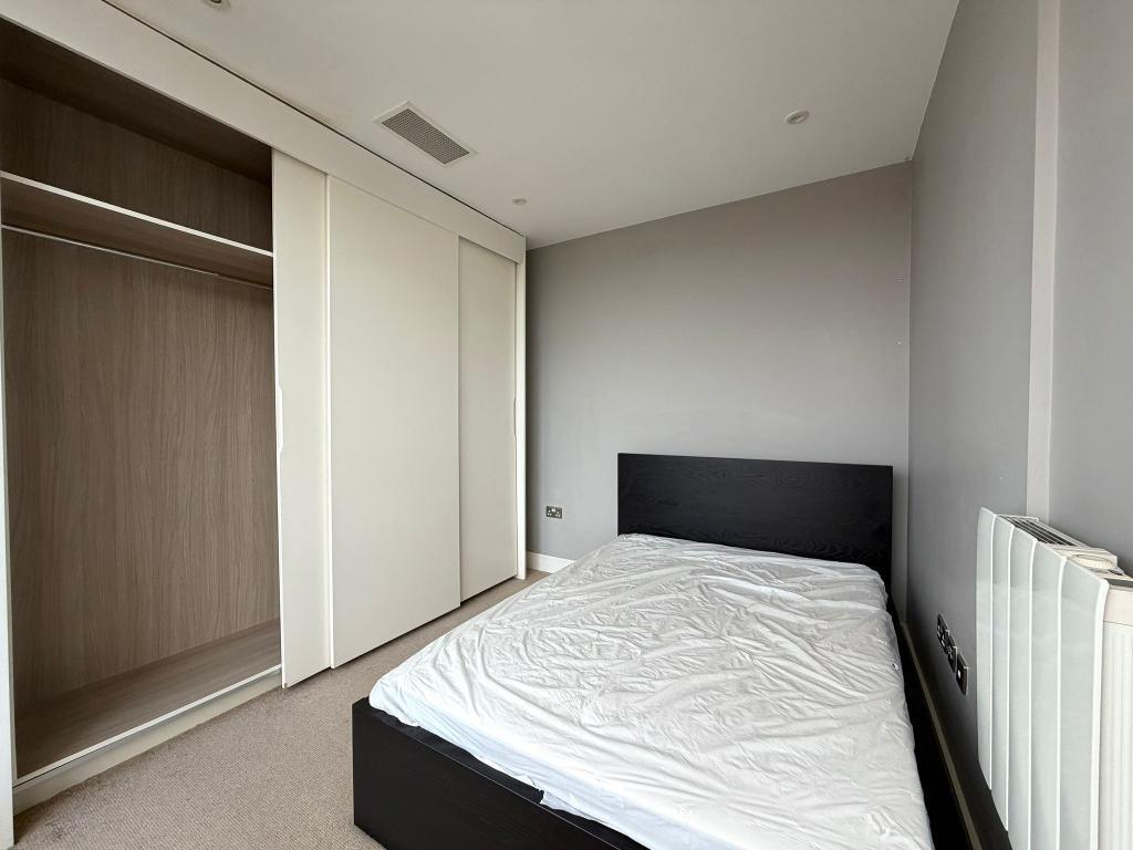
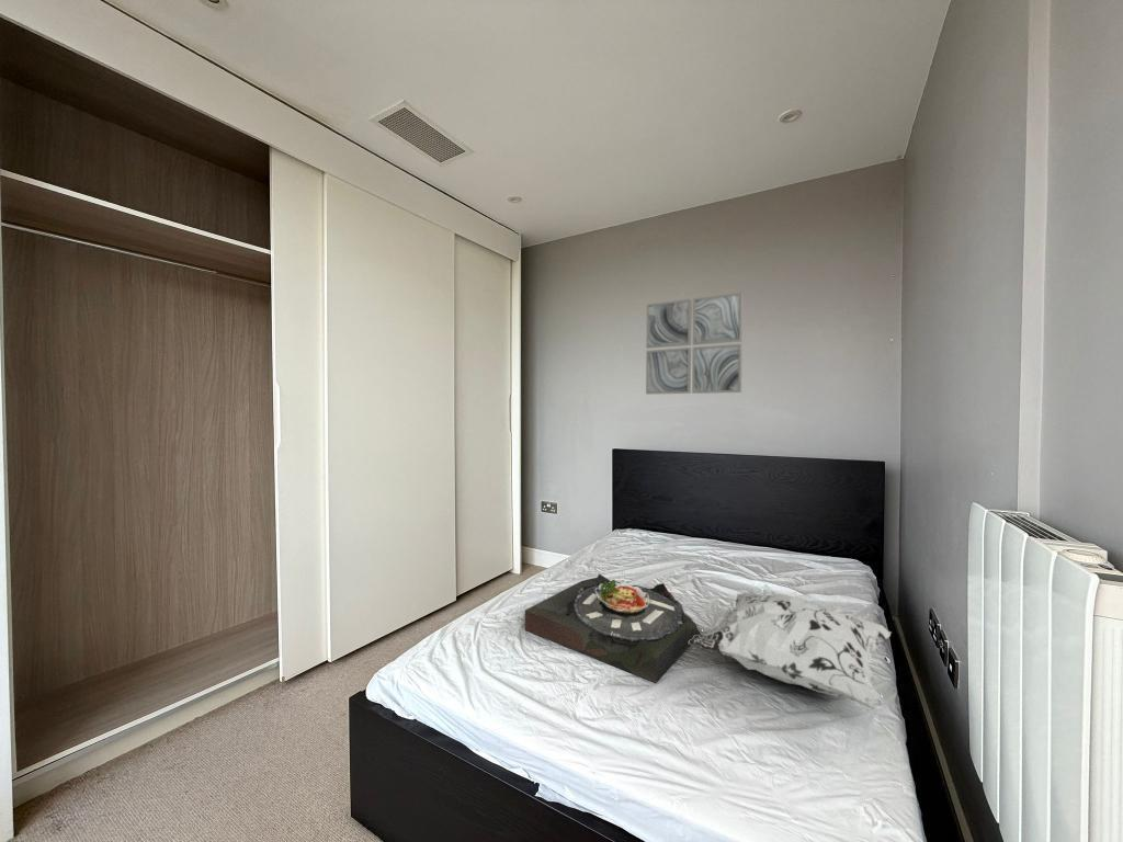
+ serving tray [524,573,701,684]
+ wall art [645,292,744,396]
+ decorative pillow [689,592,892,710]
